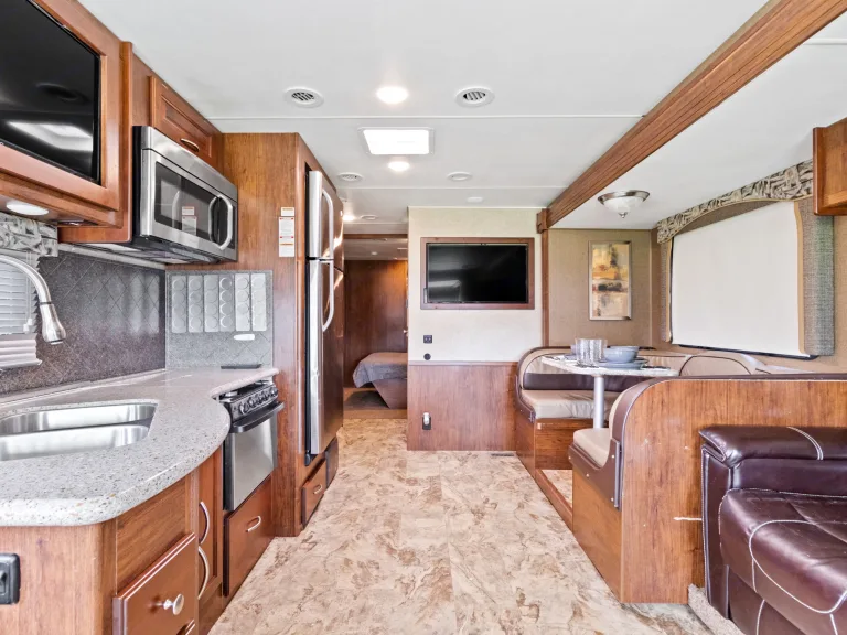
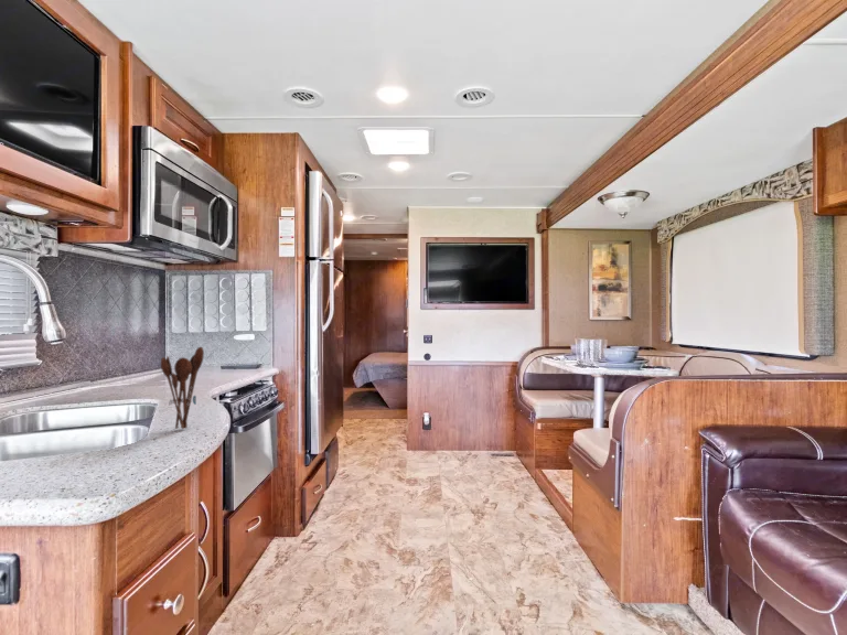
+ utensil holder [160,346,205,431]
